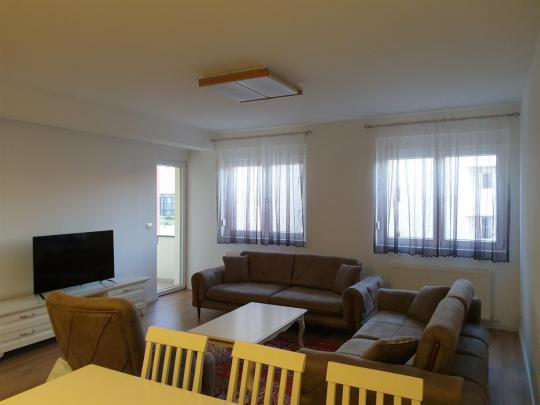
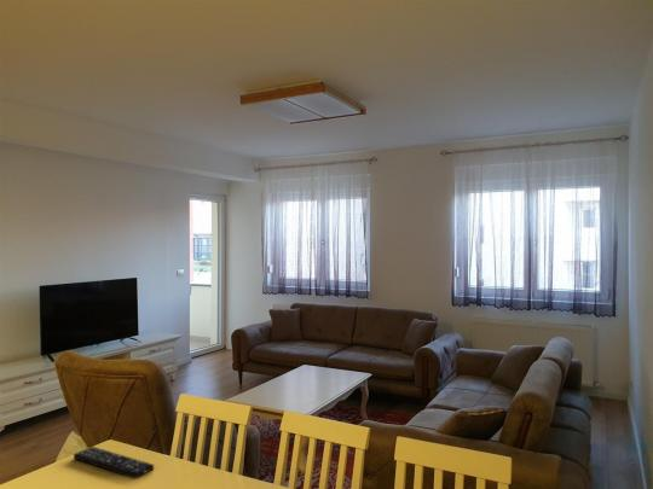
+ remote control [73,446,155,479]
